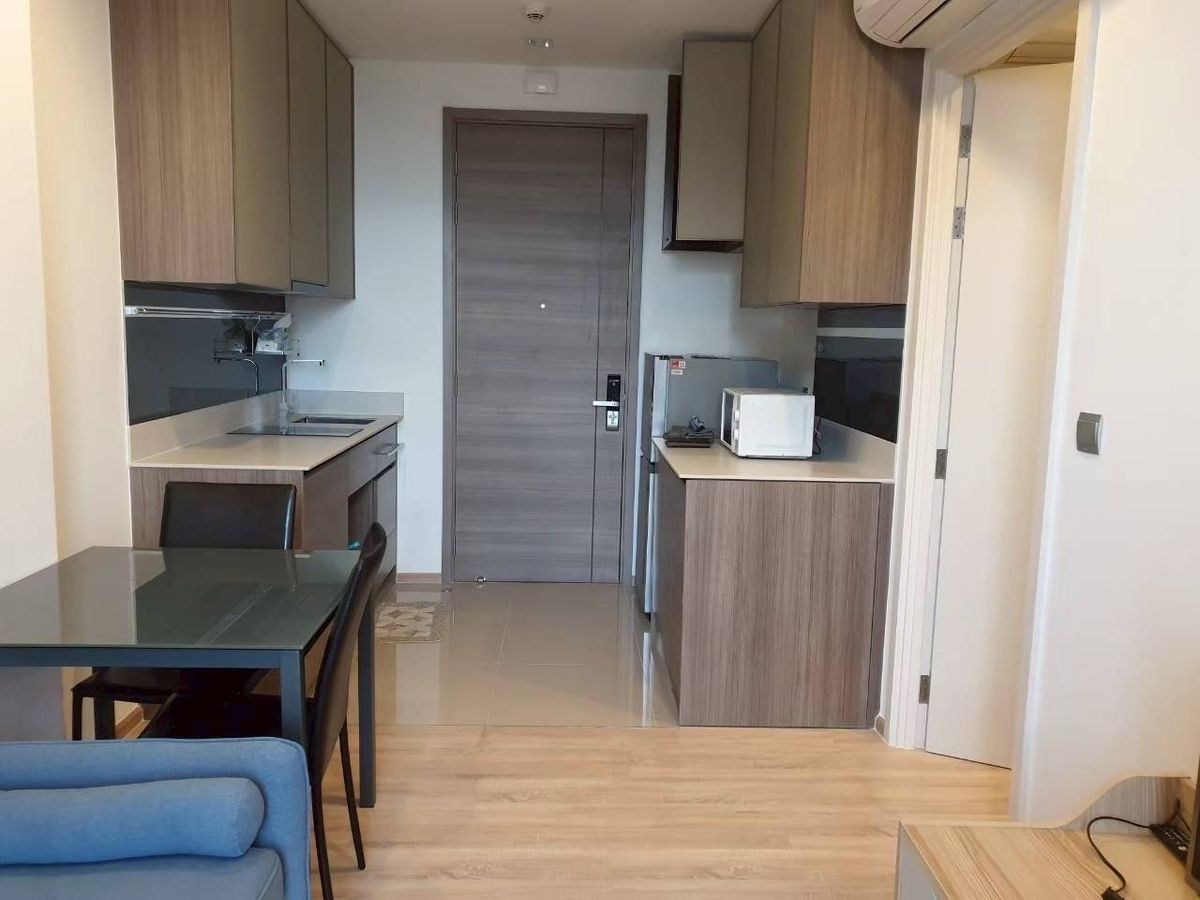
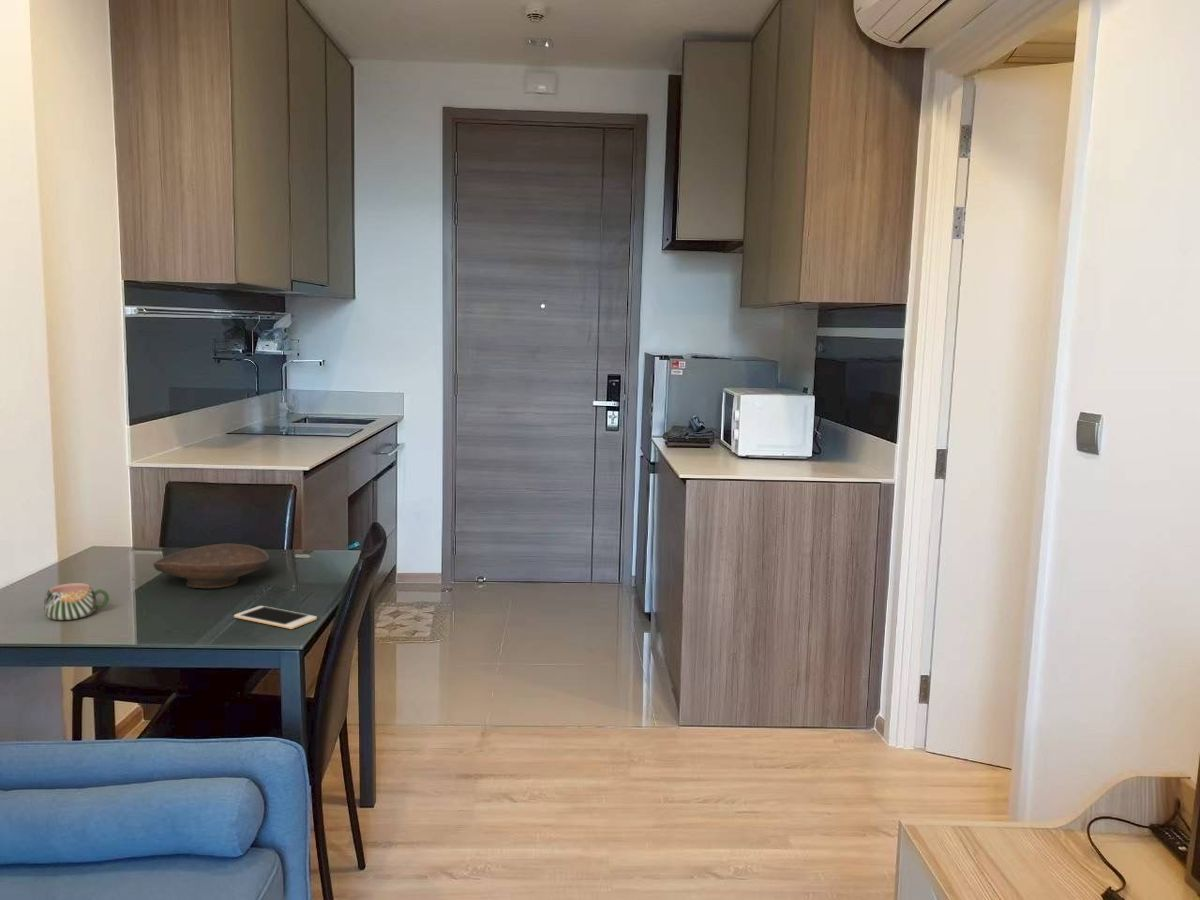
+ cell phone [233,605,318,630]
+ decorative bowl [152,543,271,589]
+ mug [43,582,110,621]
